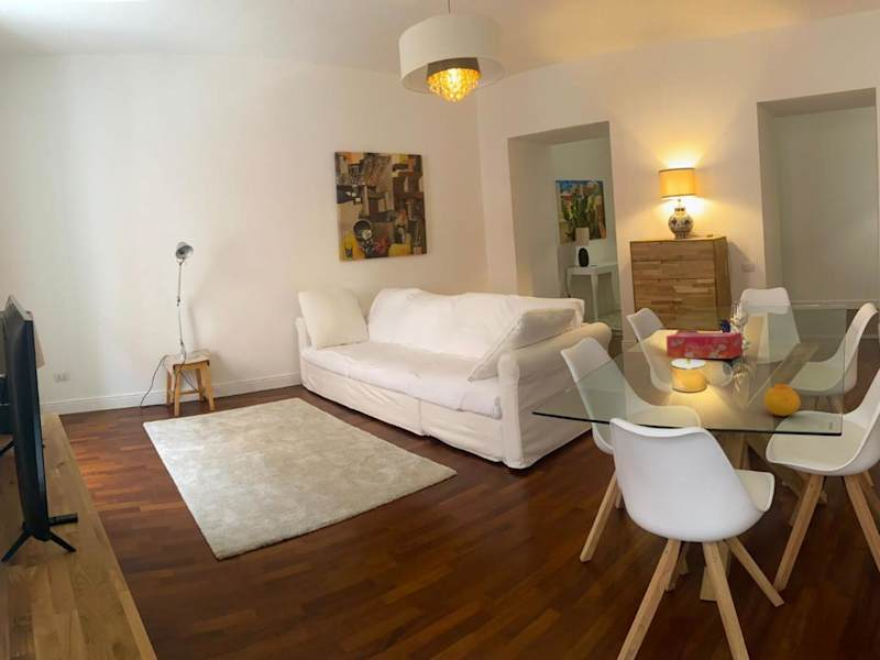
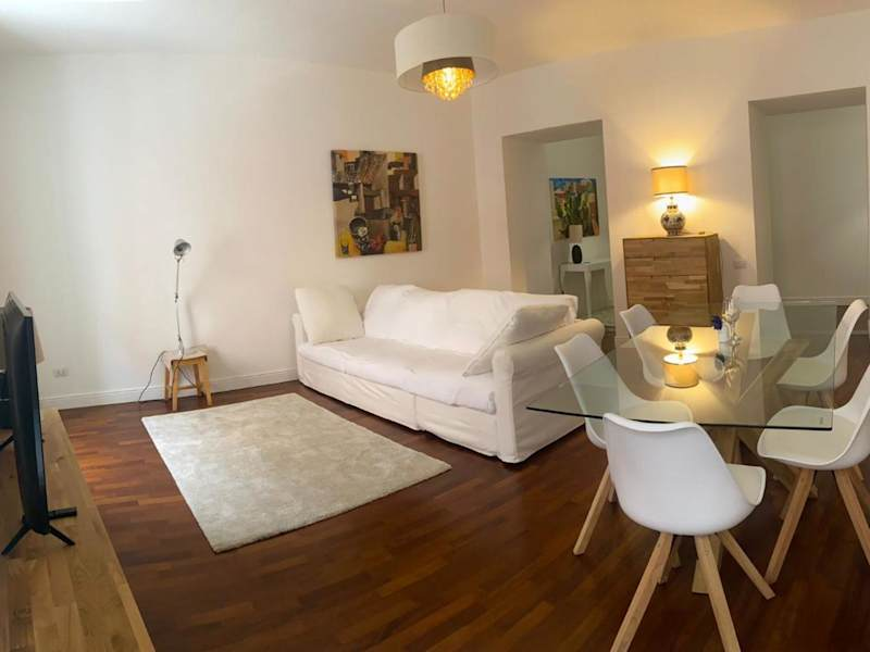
- tissue box [666,331,744,360]
- fruit [762,383,802,417]
